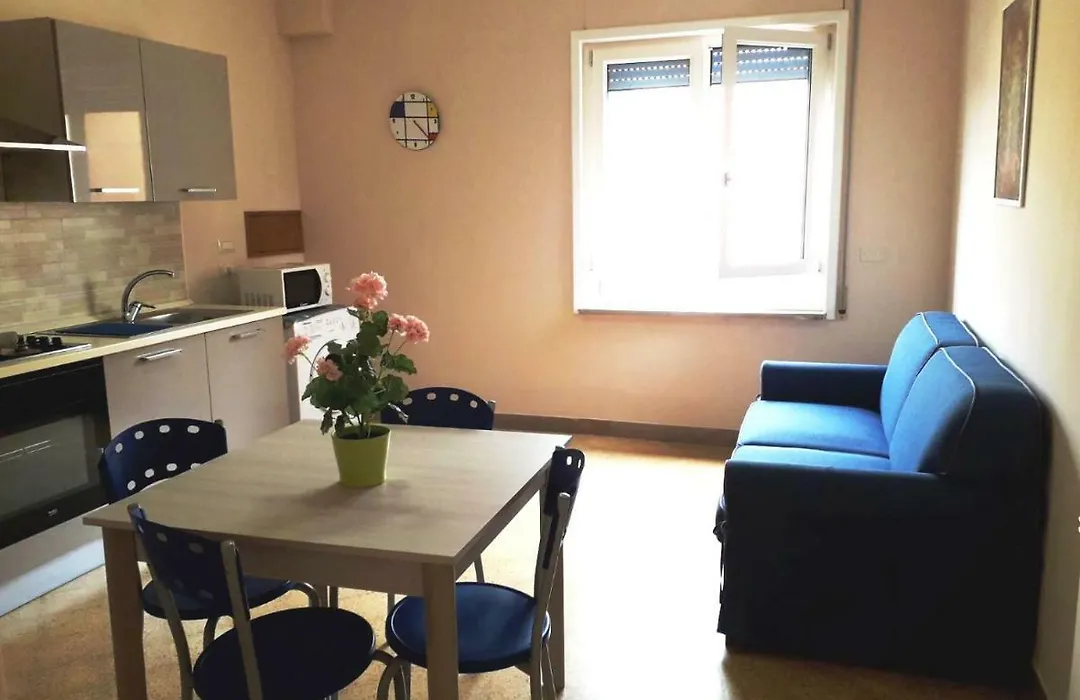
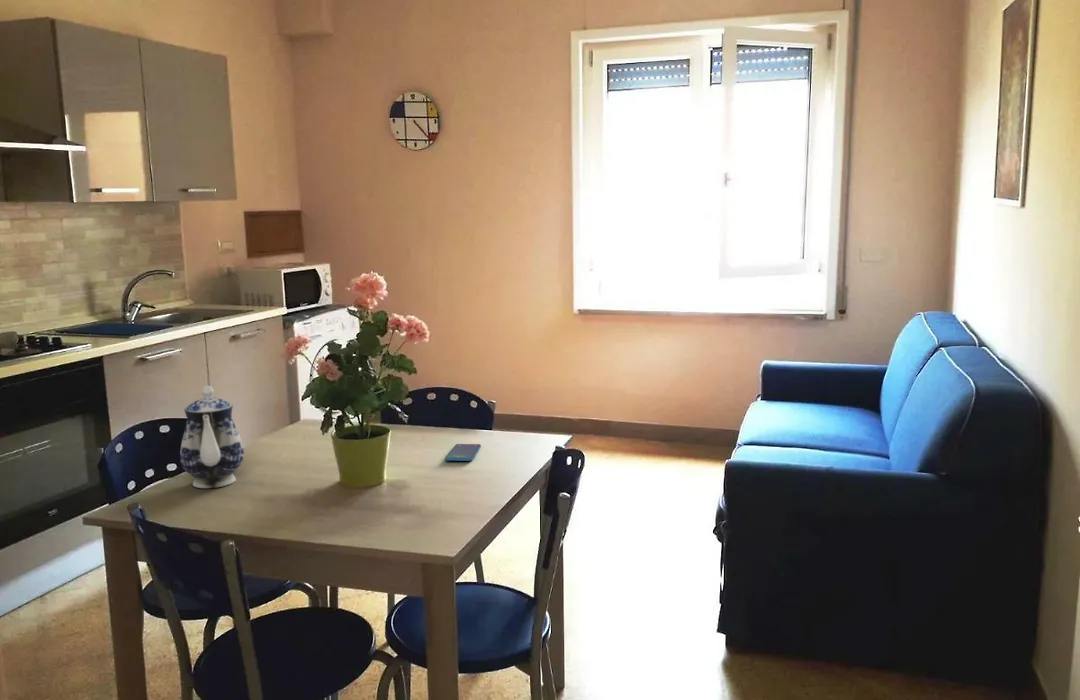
+ teapot [179,385,245,489]
+ smartphone [444,443,482,462]
